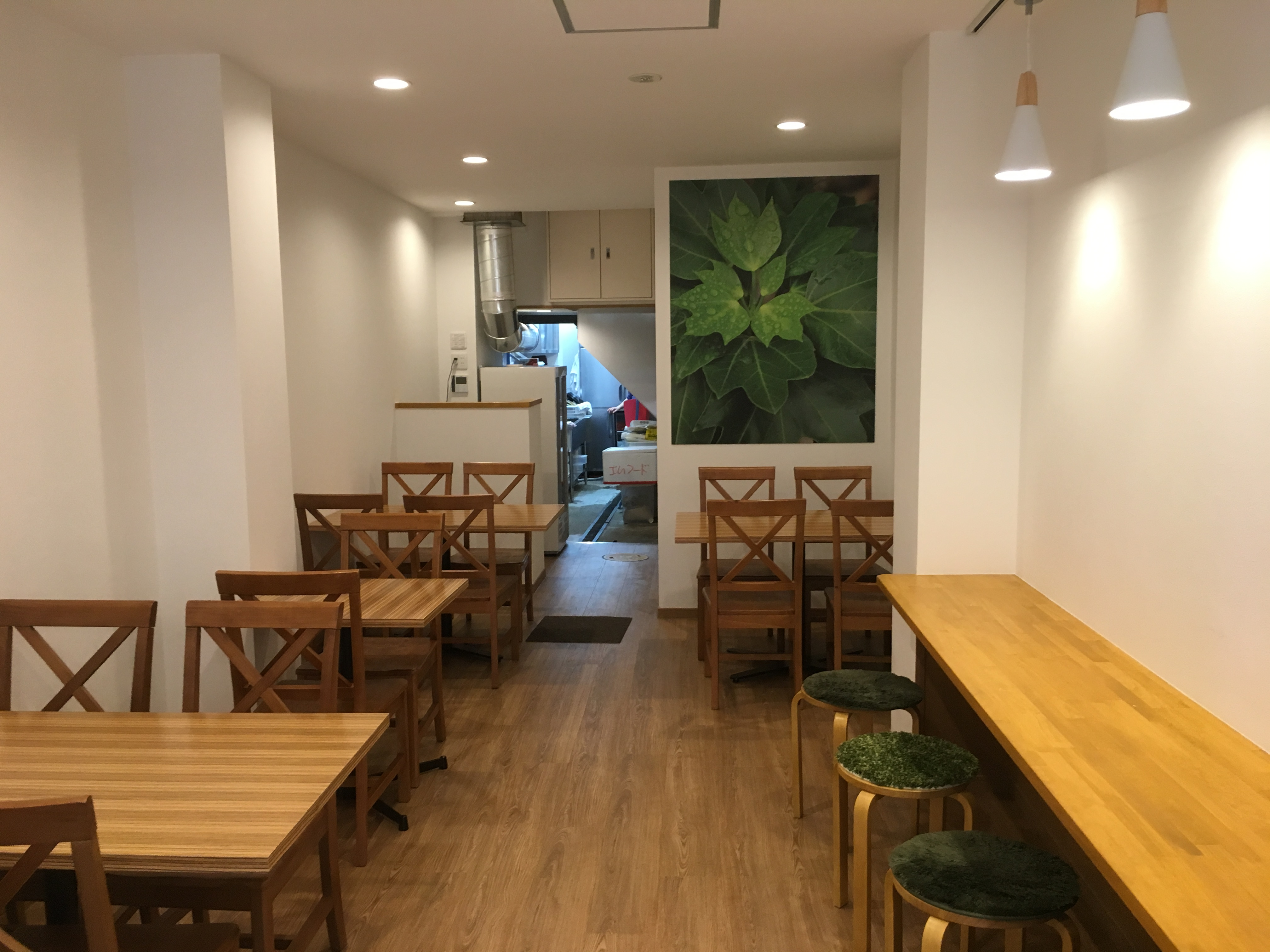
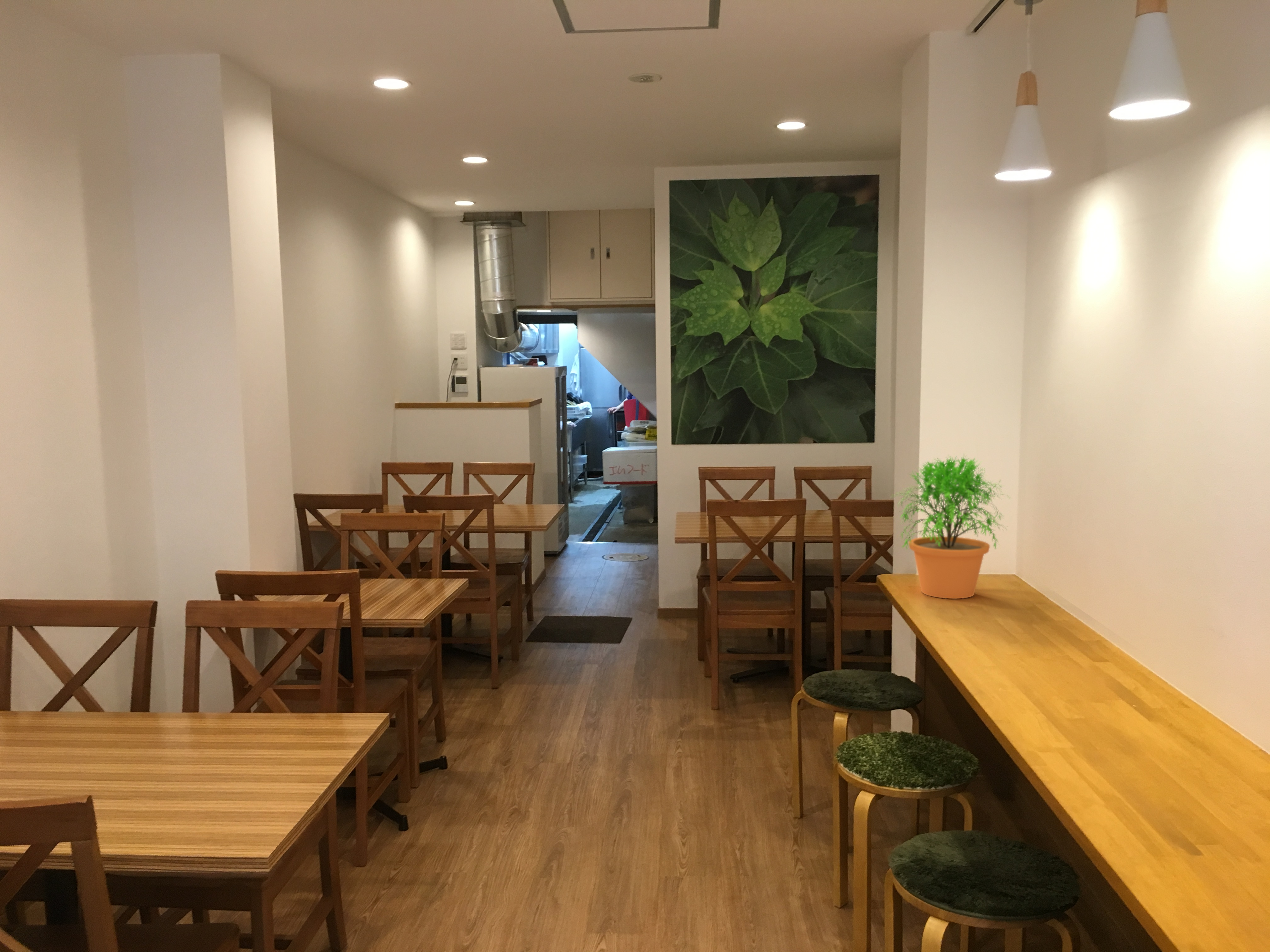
+ potted plant [890,454,1011,599]
